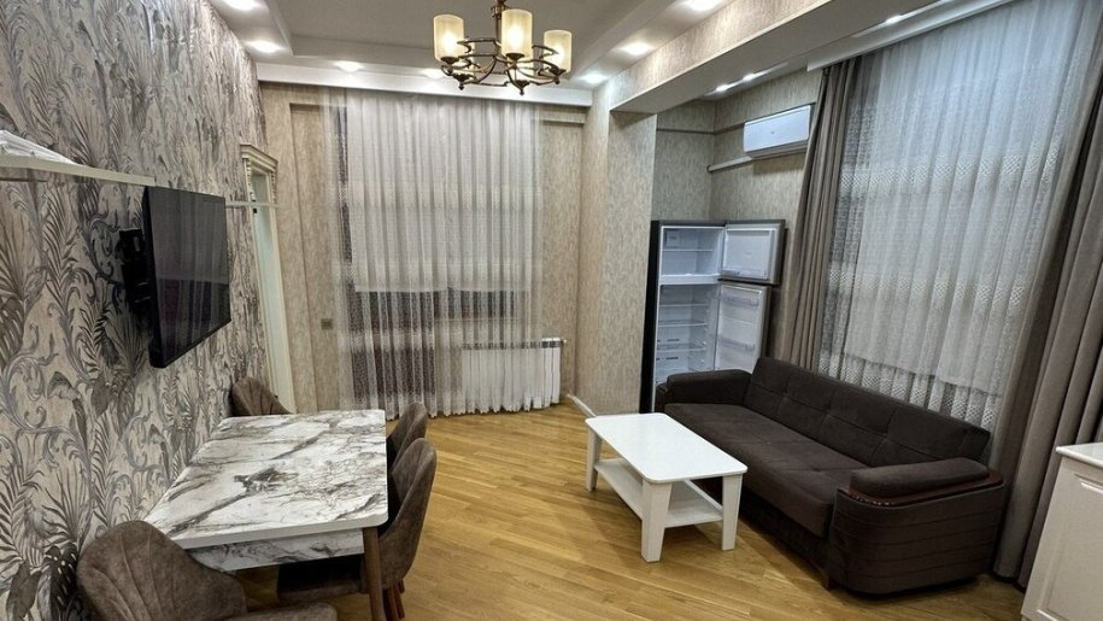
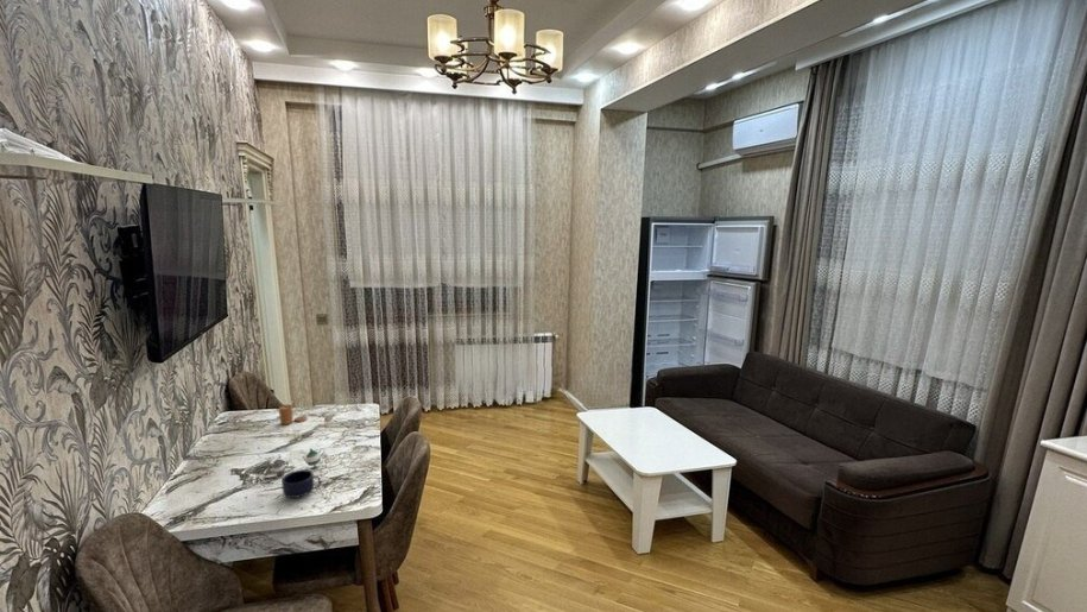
+ teapot [267,447,326,477]
+ mug [280,468,322,499]
+ candle [278,404,309,425]
